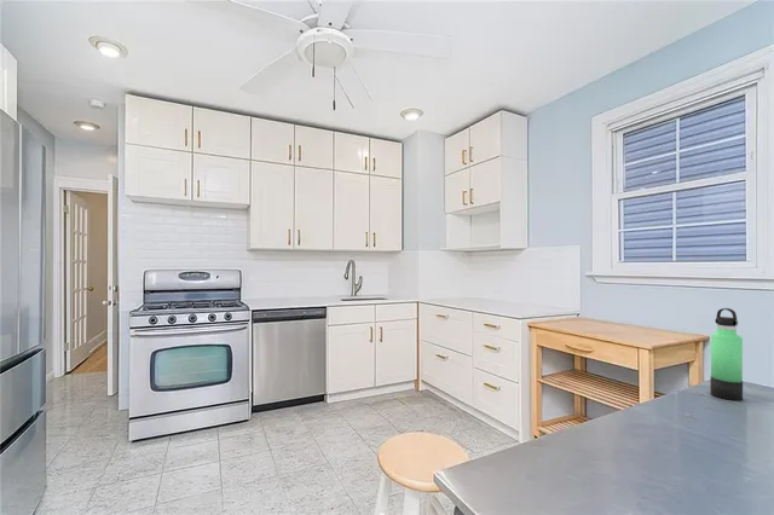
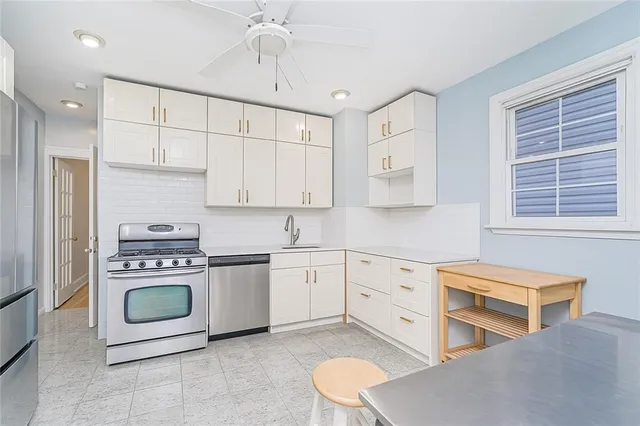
- thermos bottle [709,307,744,401]
